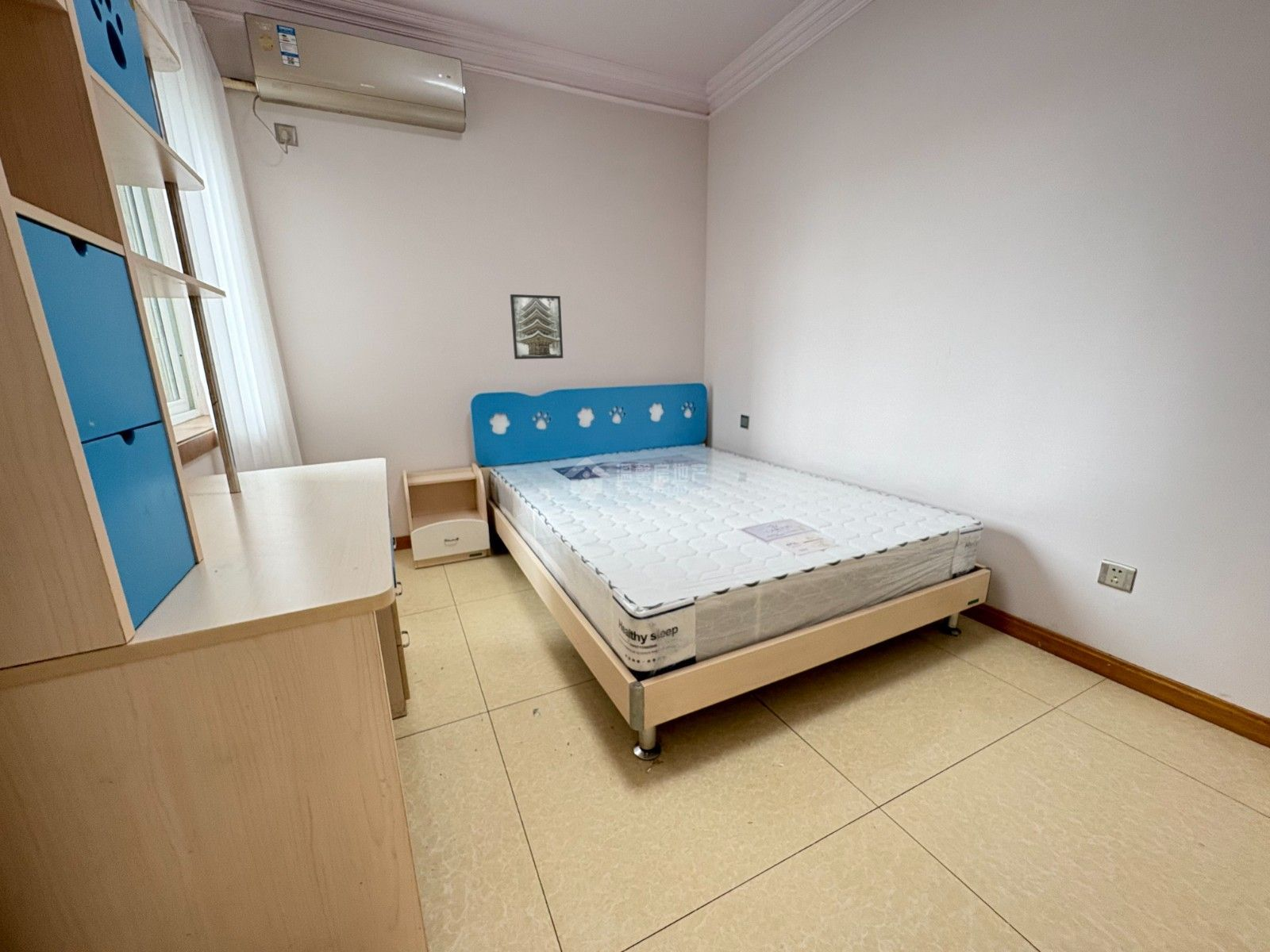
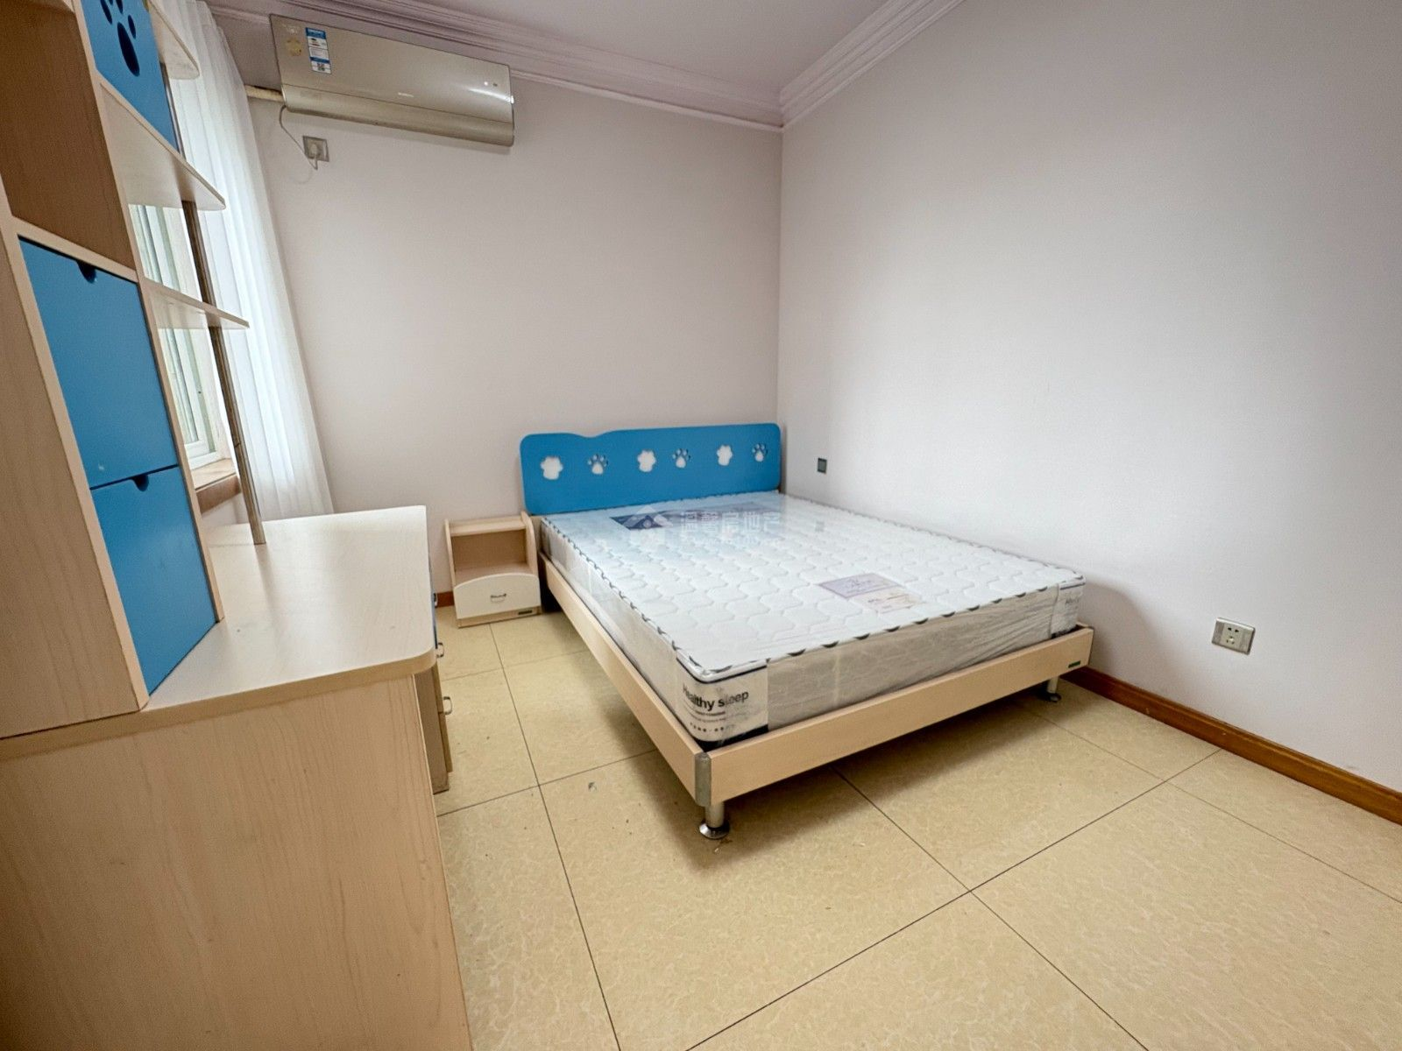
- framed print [510,294,564,360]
